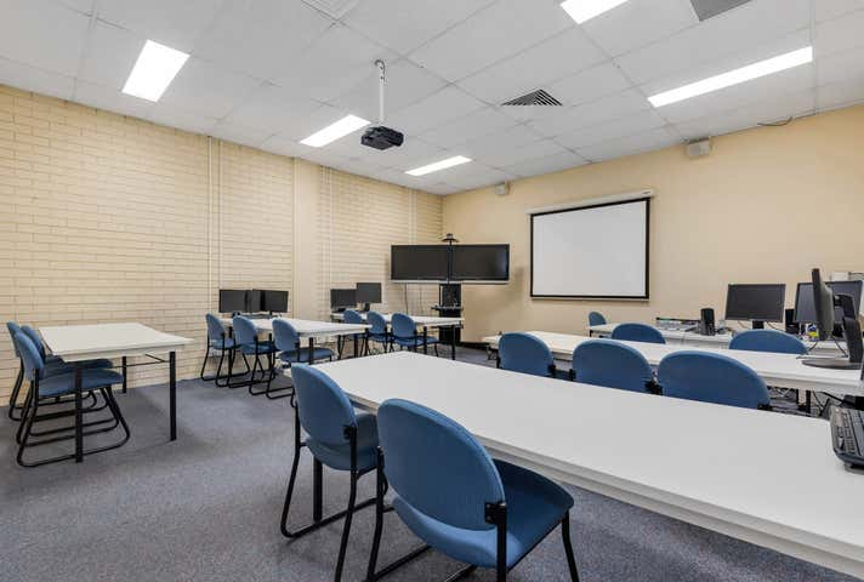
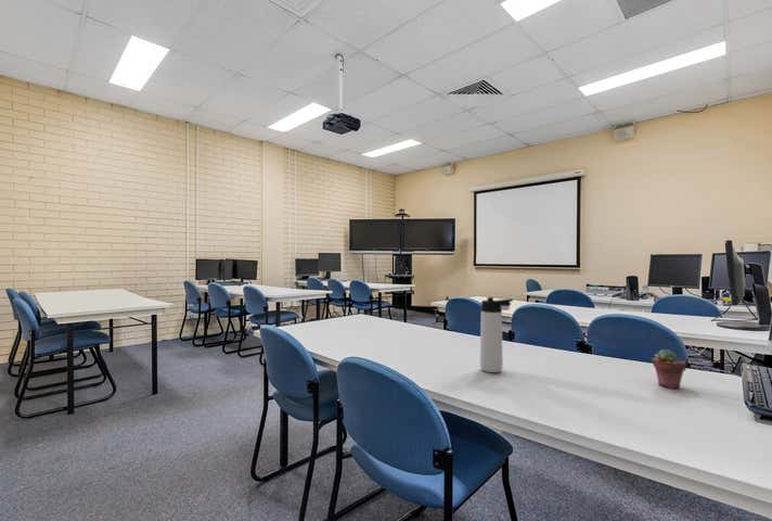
+ potted succulent [652,348,687,390]
+ thermos bottle [479,296,514,373]
